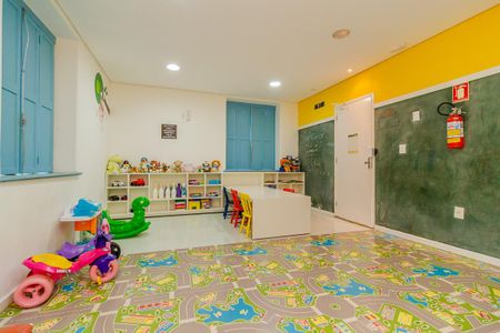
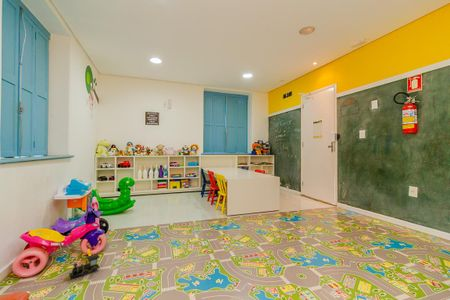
+ toy train [63,253,101,281]
